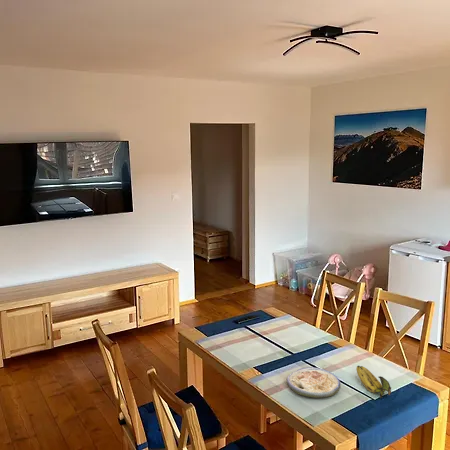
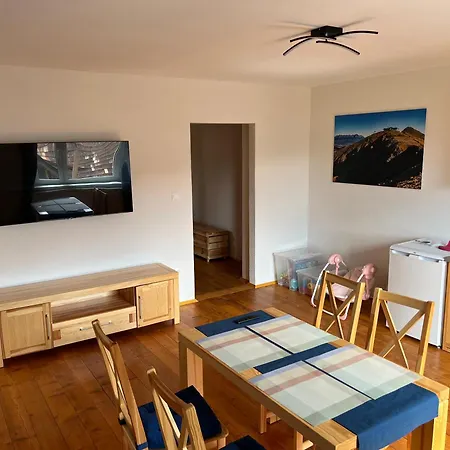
- soup [286,366,341,398]
- banana [355,365,392,399]
